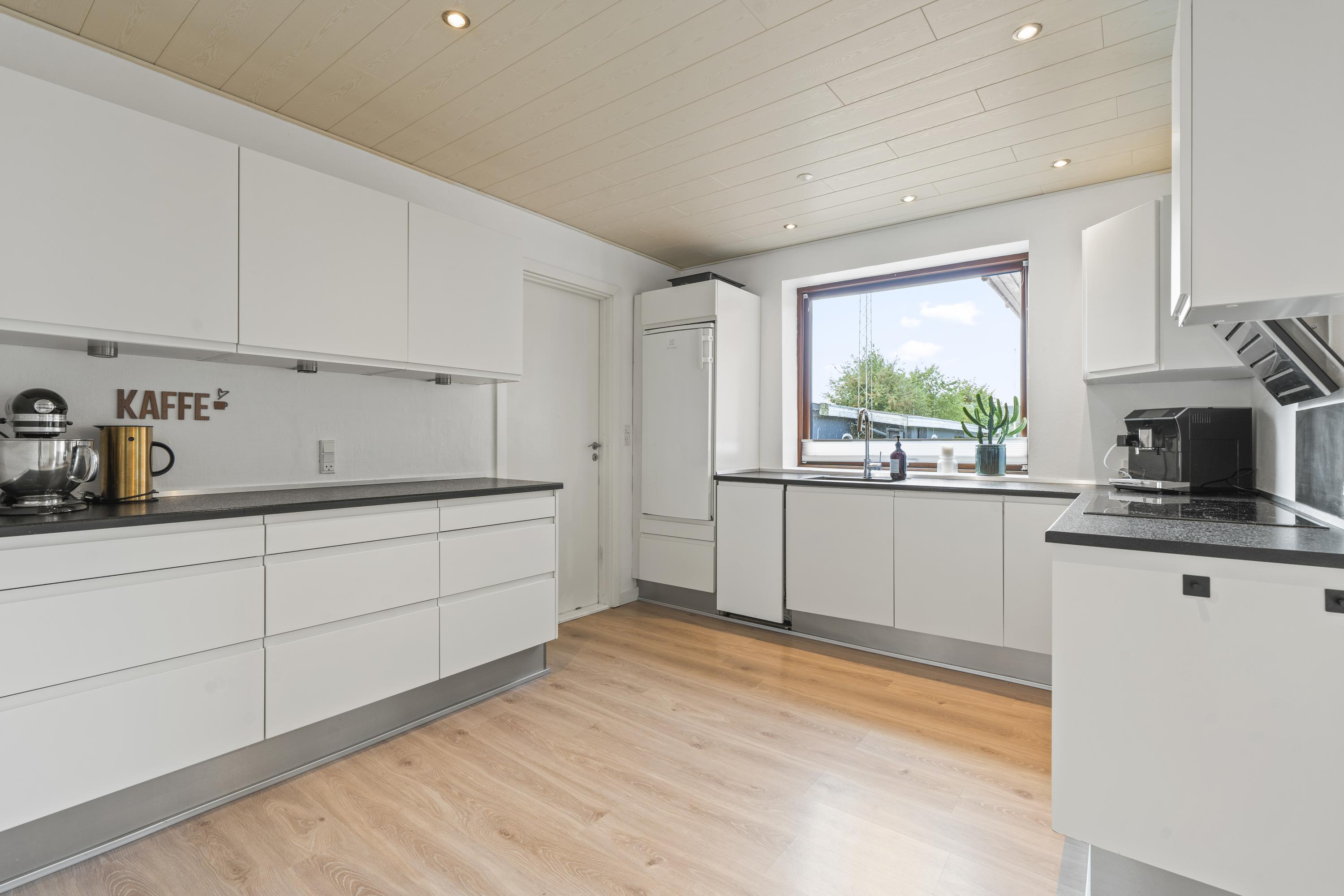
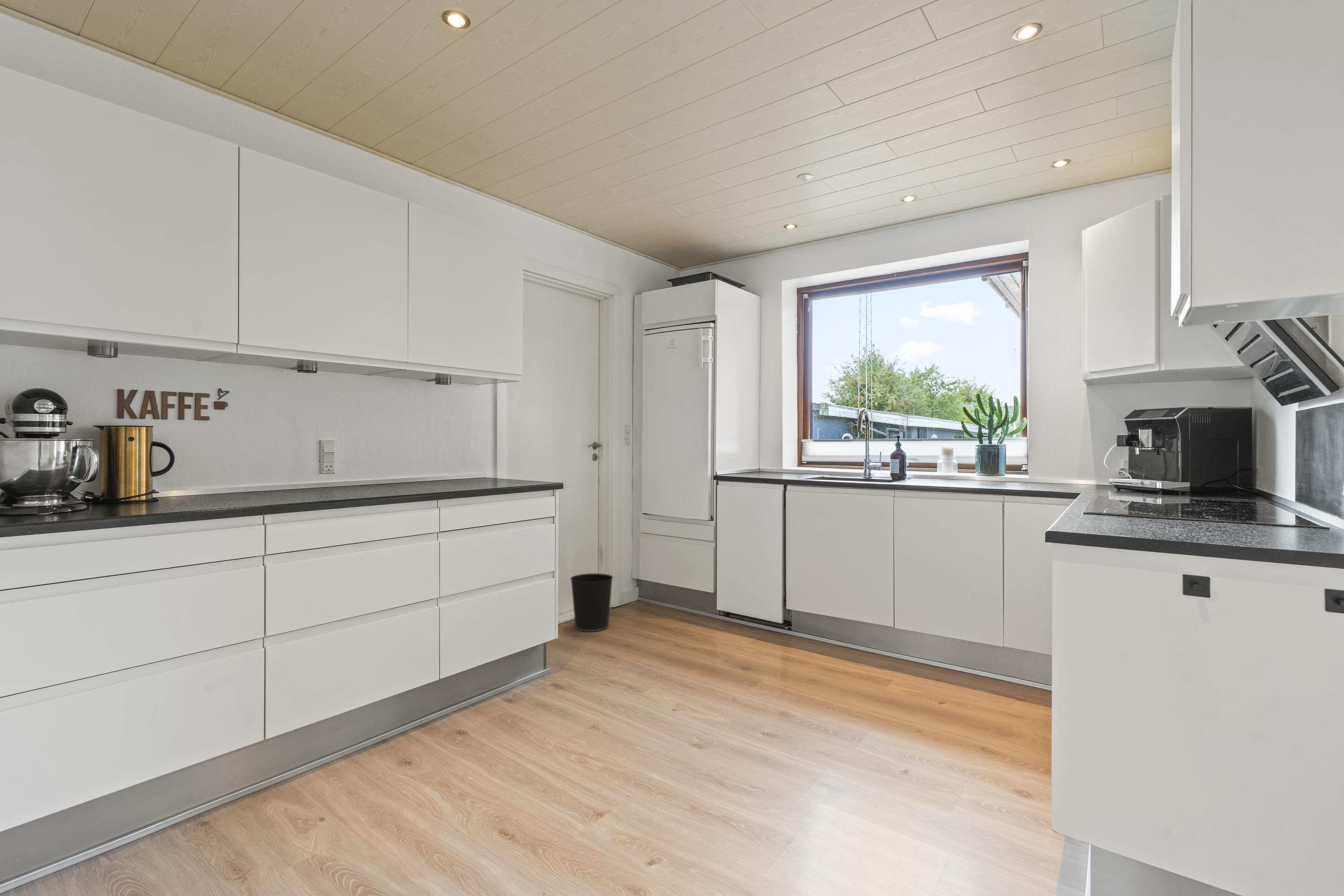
+ wastebasket [570,573,614,632]
